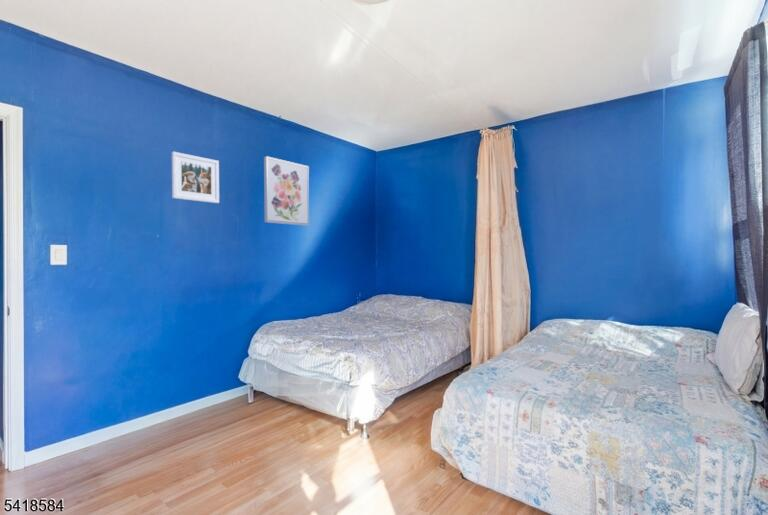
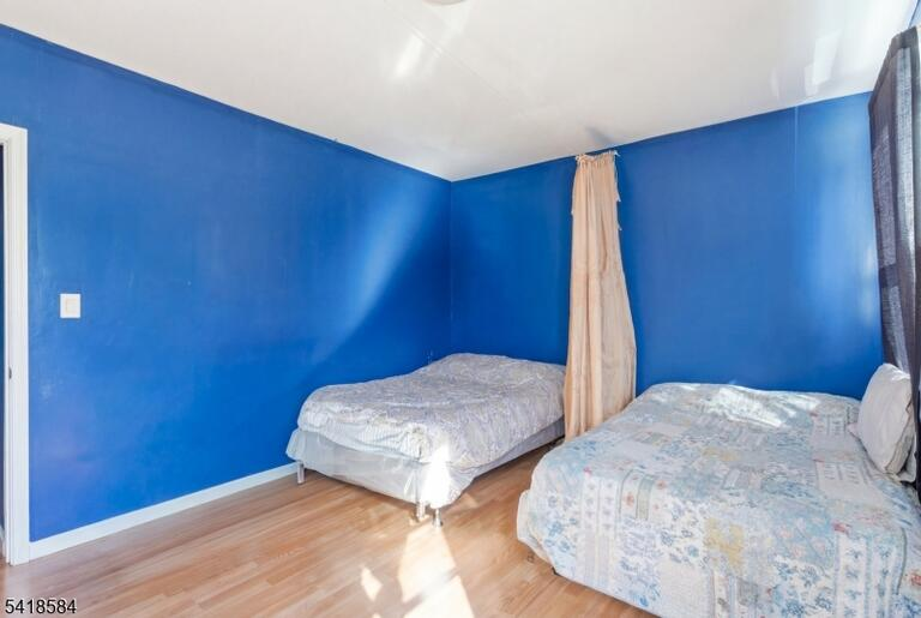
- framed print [171,151,220,204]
- wall art [263,155,310,227]
